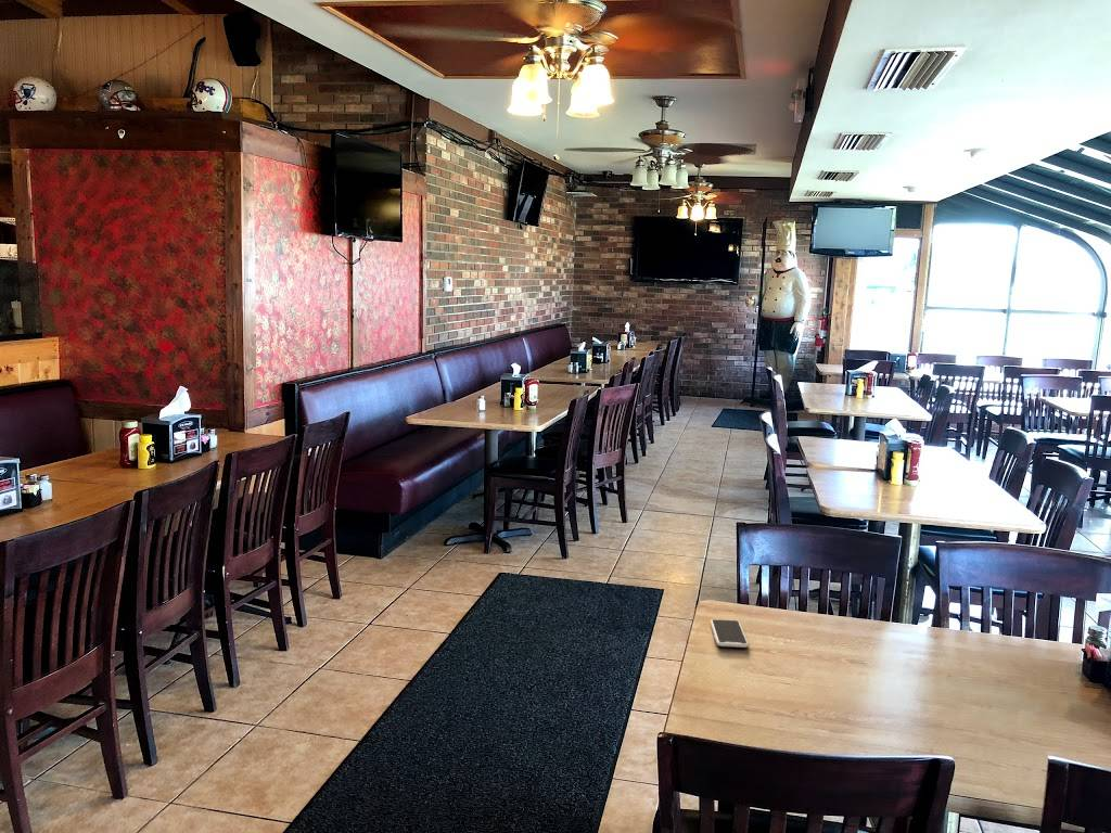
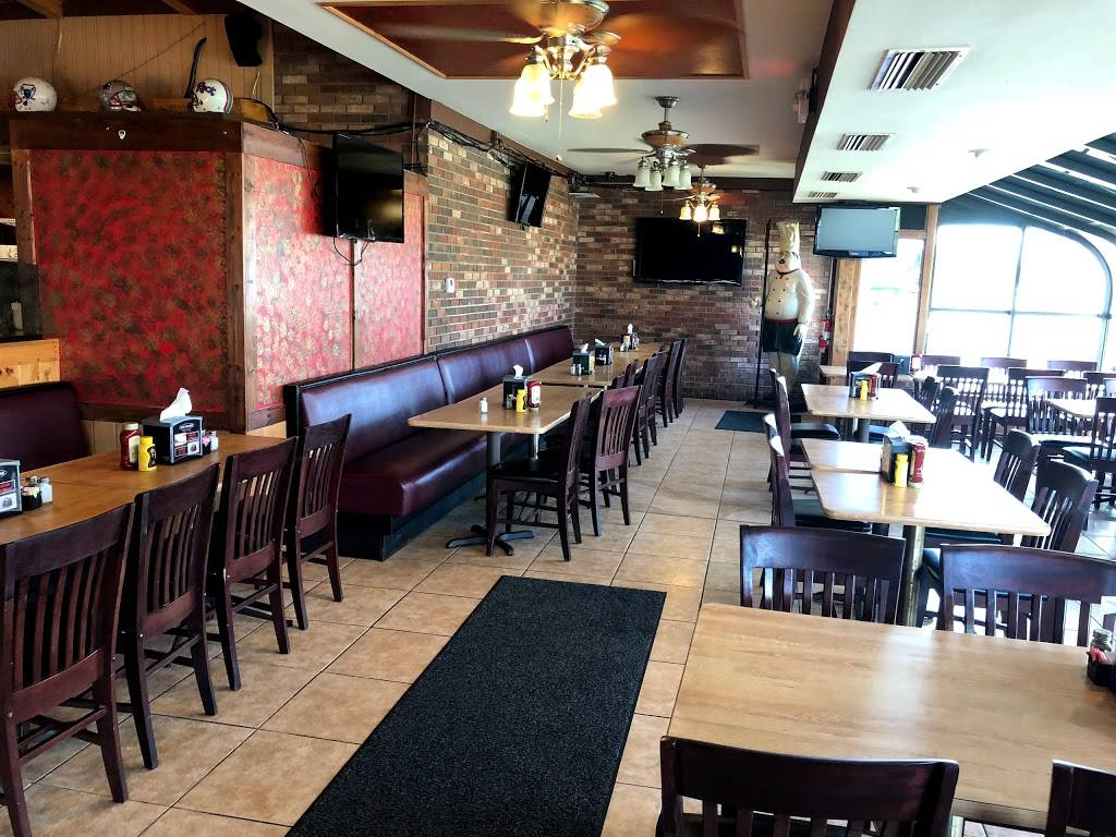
- smartphone [710,618,750,649]
